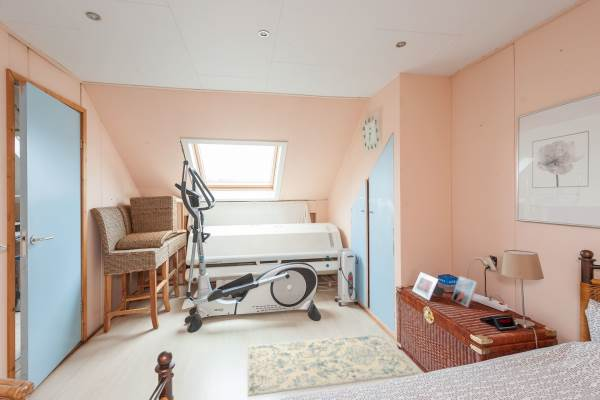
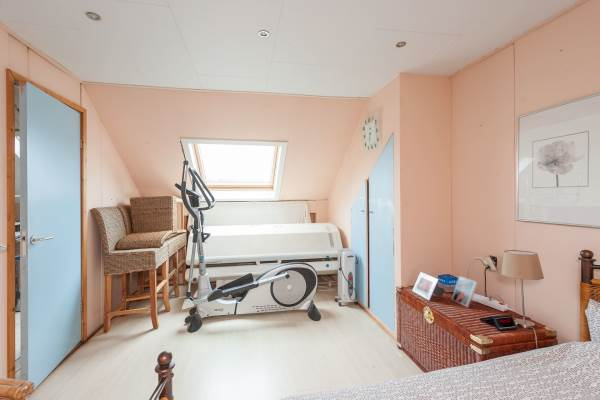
- rug [246,334,420,397]
